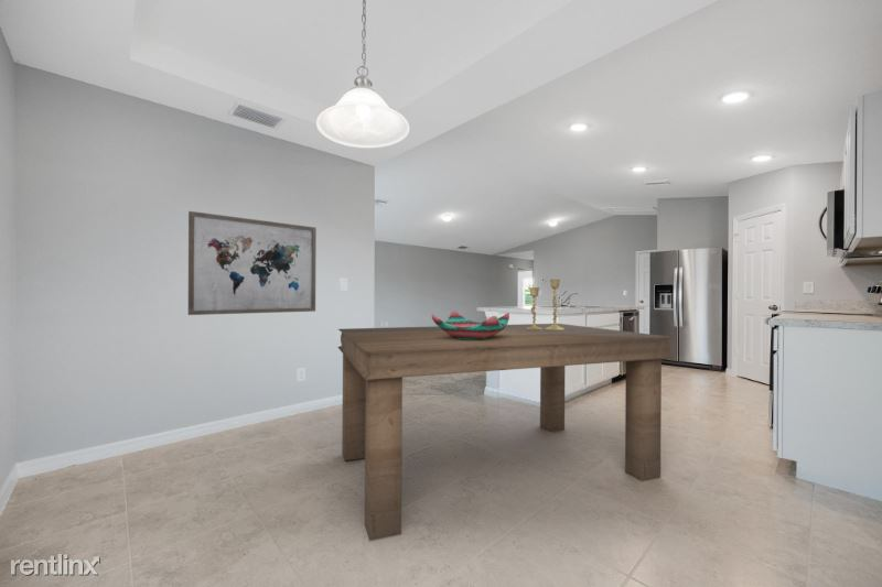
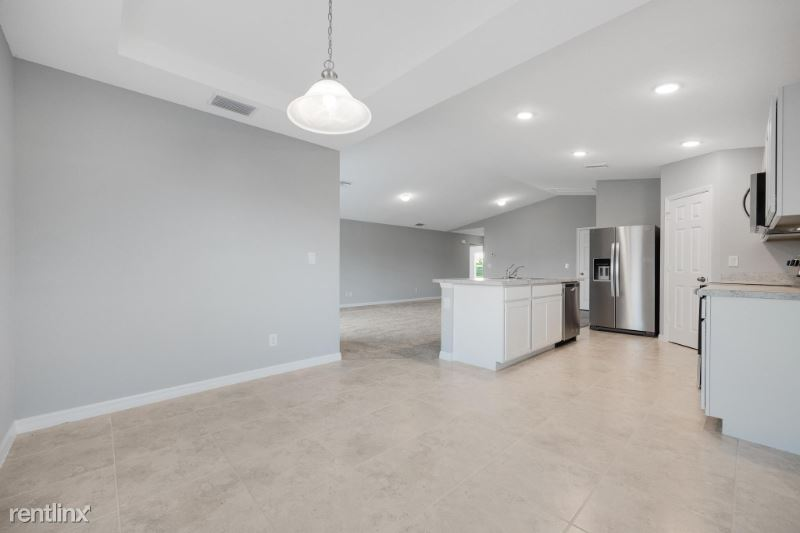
- dining table [336,323,674,542]
- decorative bowl [431,311,510,340]
- candlestick [526,279,564,330]
- wall art [187,210,318,316]
